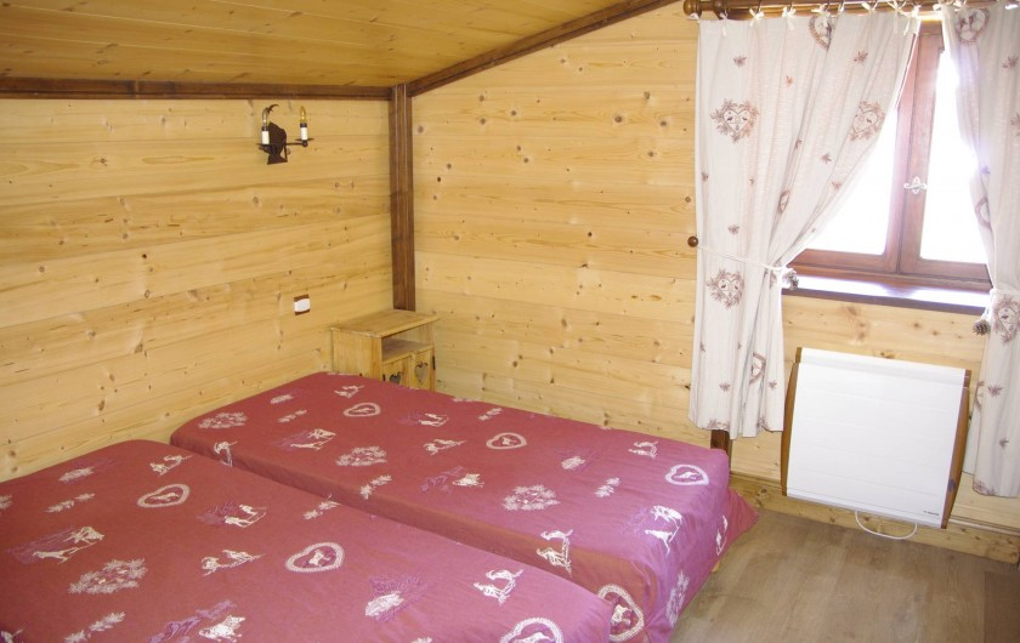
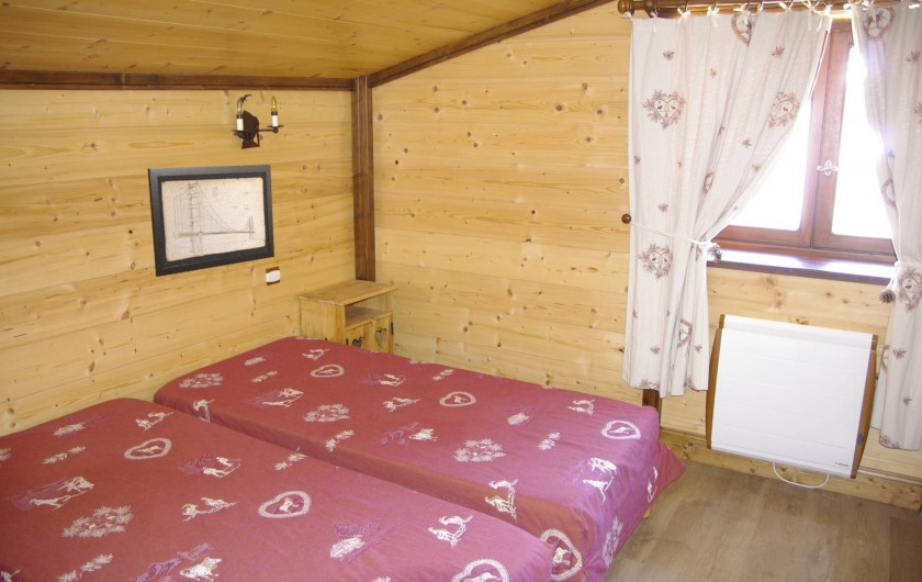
+ wall art [147,164,276,278]
